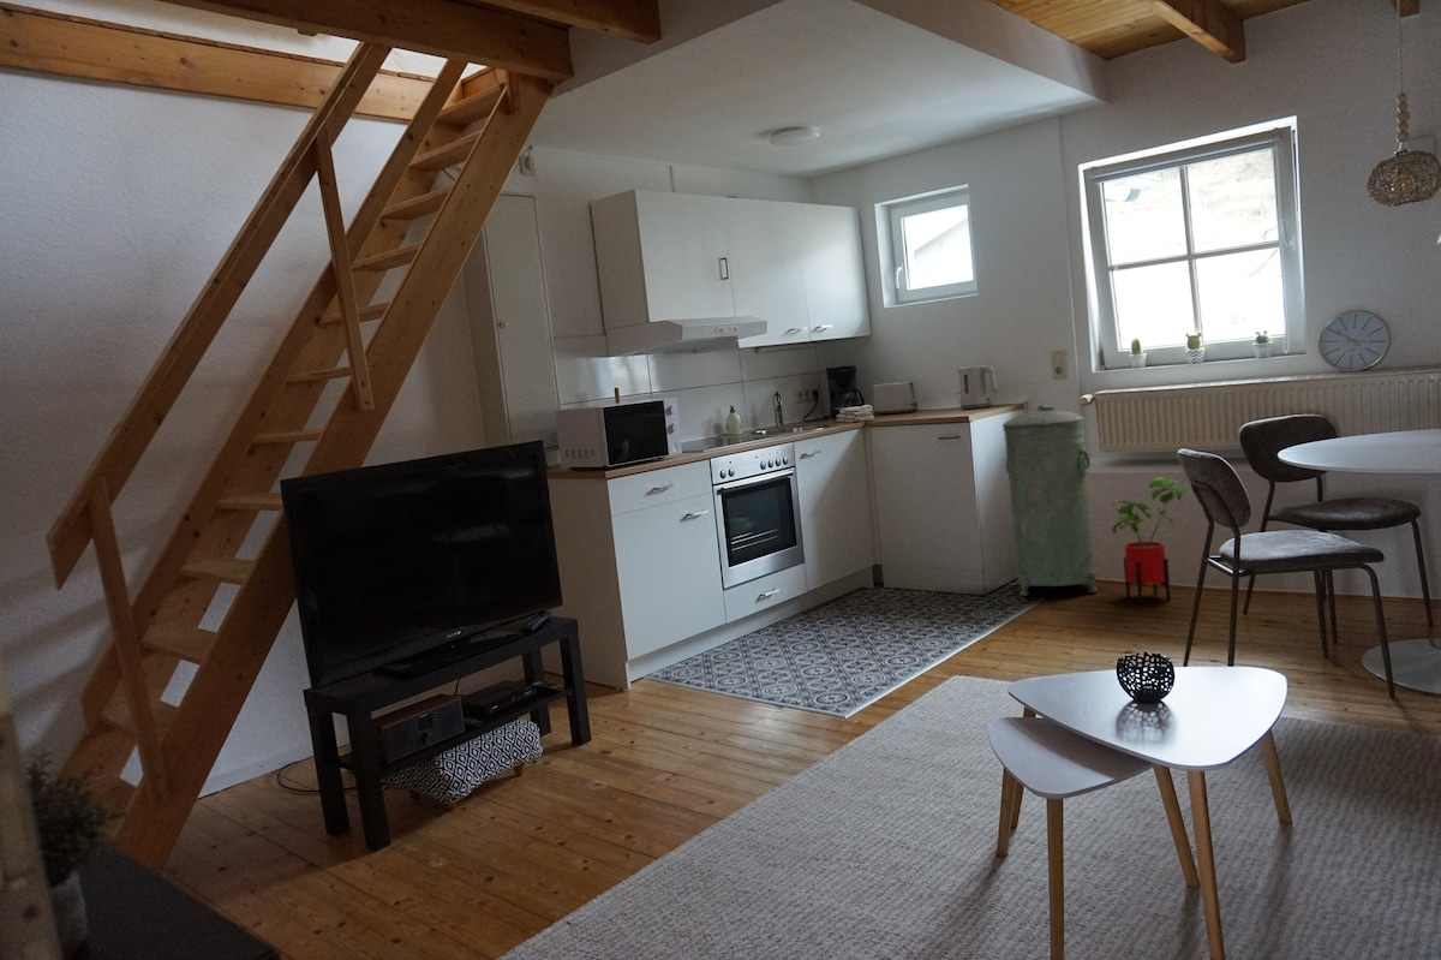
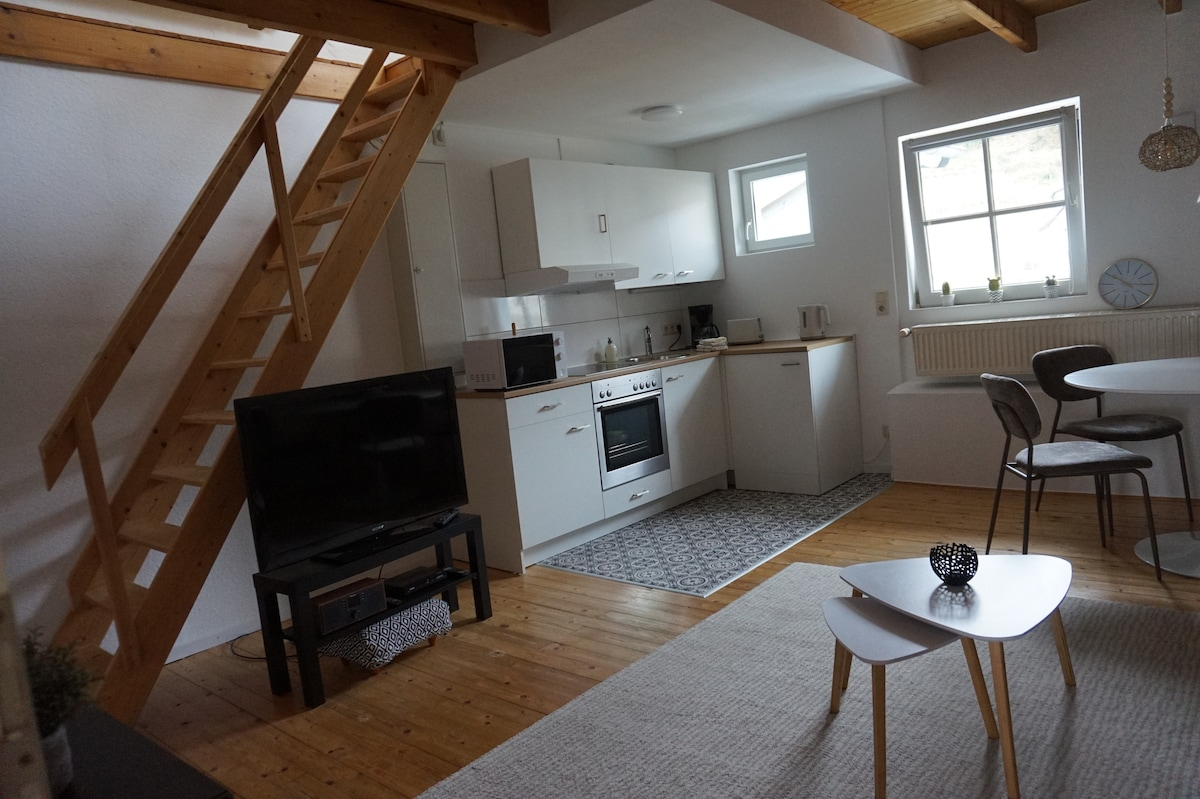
- trash can [1001,404,1099,597]
- house plant [1111,476,1191,604]
